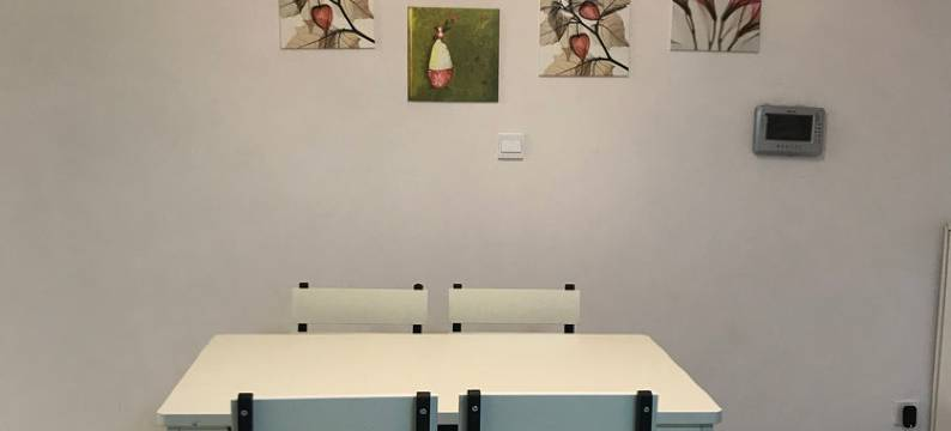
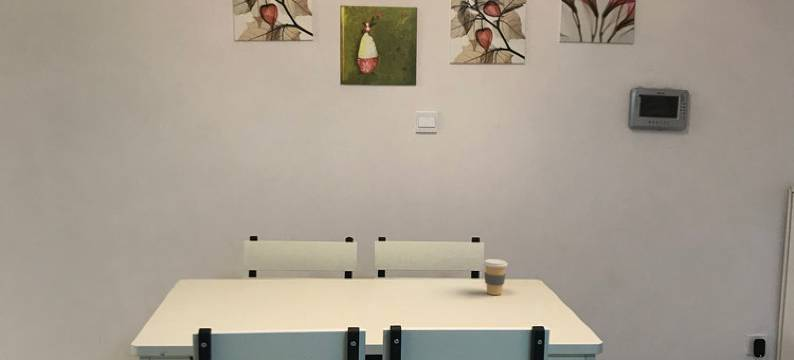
+ coffee cup [482,258,509,296]
